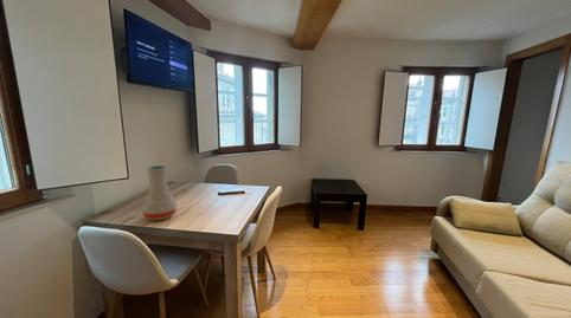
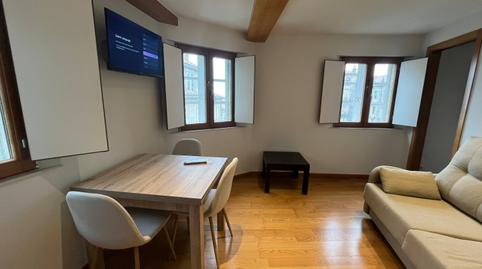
- vase [141,164,178,221]
